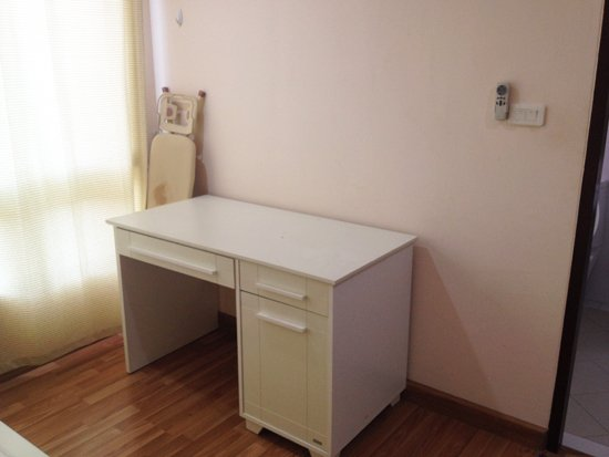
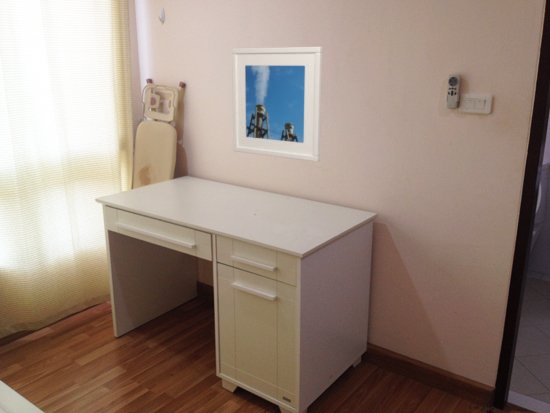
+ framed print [231,46,323,163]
